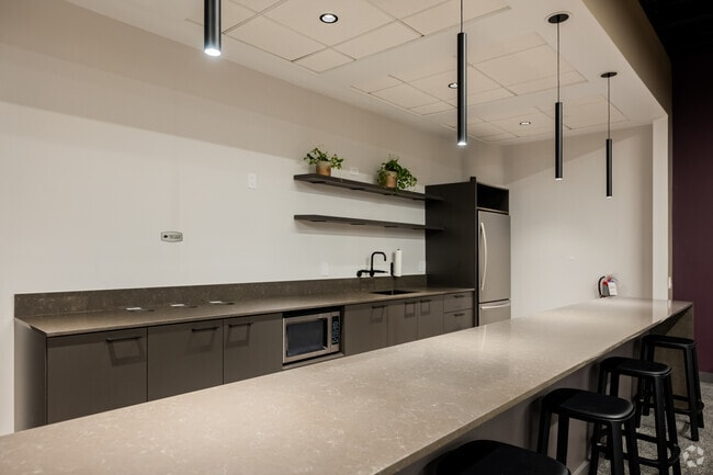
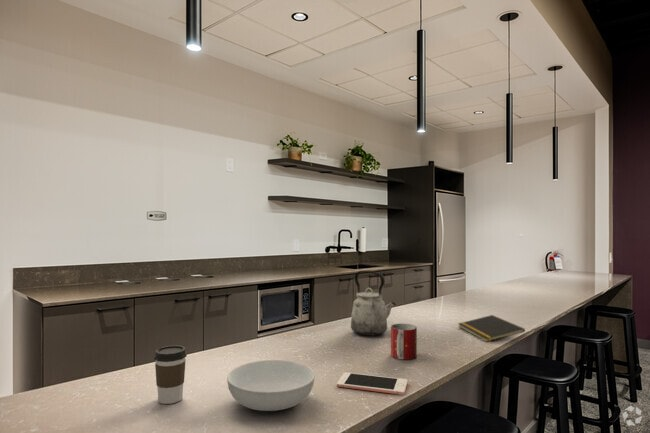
+ notepad [457,314,526,343]
+ serving bowl [226,359,316,412]
+ coffee cup [153,344,188,405]
+ mug [390,323,418,360]
+ kettle [350,270,397,337]
+ cell phone [336,372,408,396]
